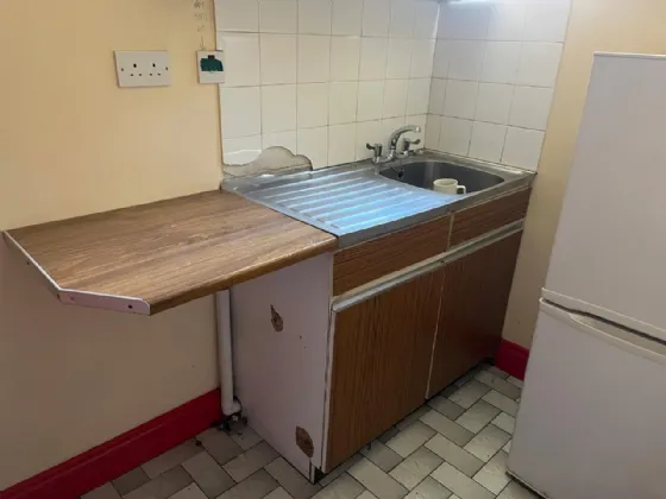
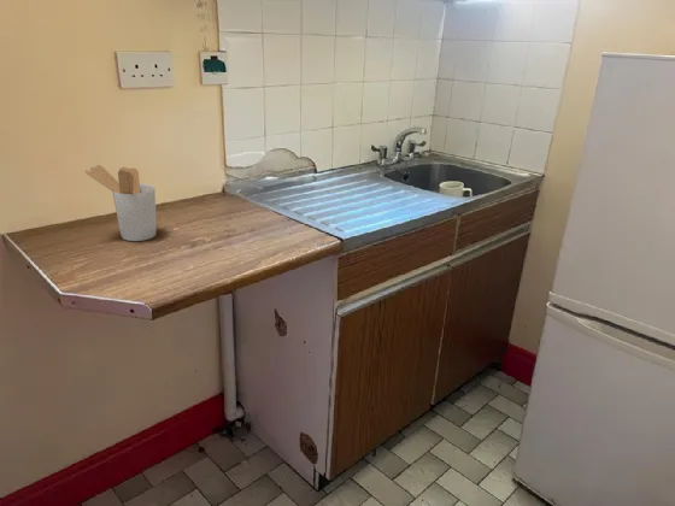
+ utensil holder [84,164,158,242]
